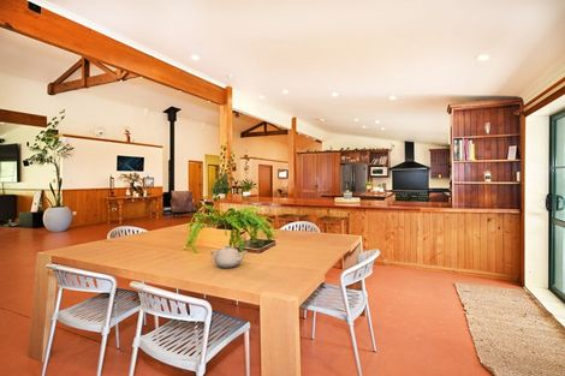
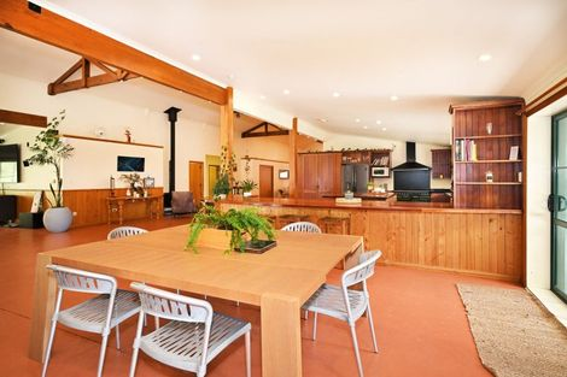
- teapot [209,244,248,269]
